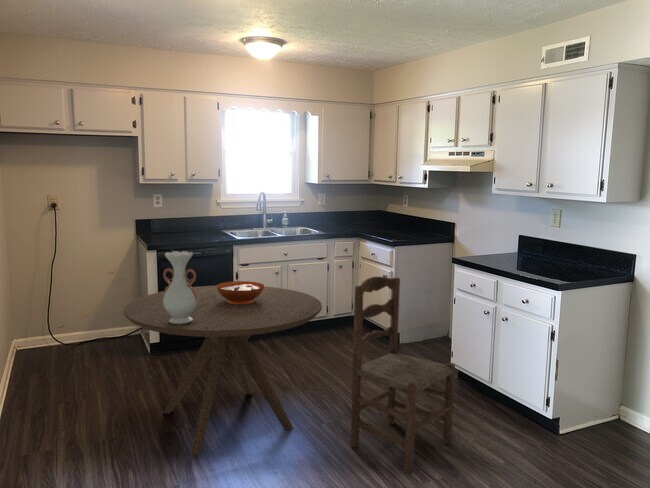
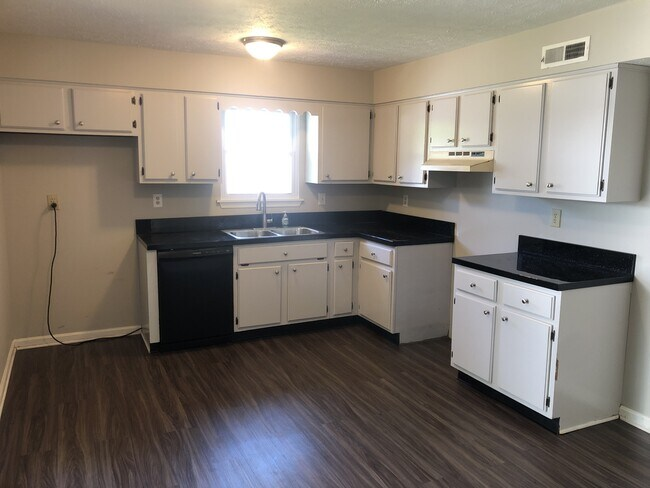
- dining chair [350,276,456,475]
- dining table [123,285,323,456]
- vase [162,250,197,325]
- decorative bowl [216,280,265,304]
